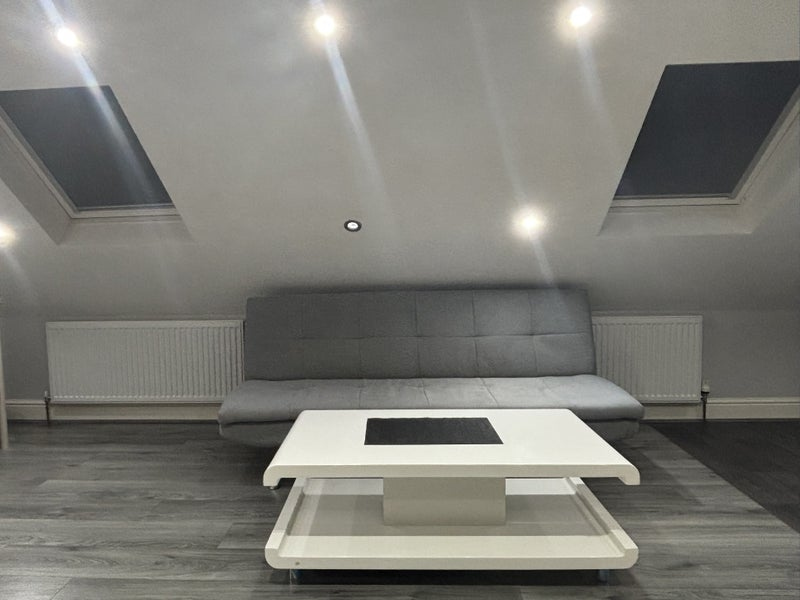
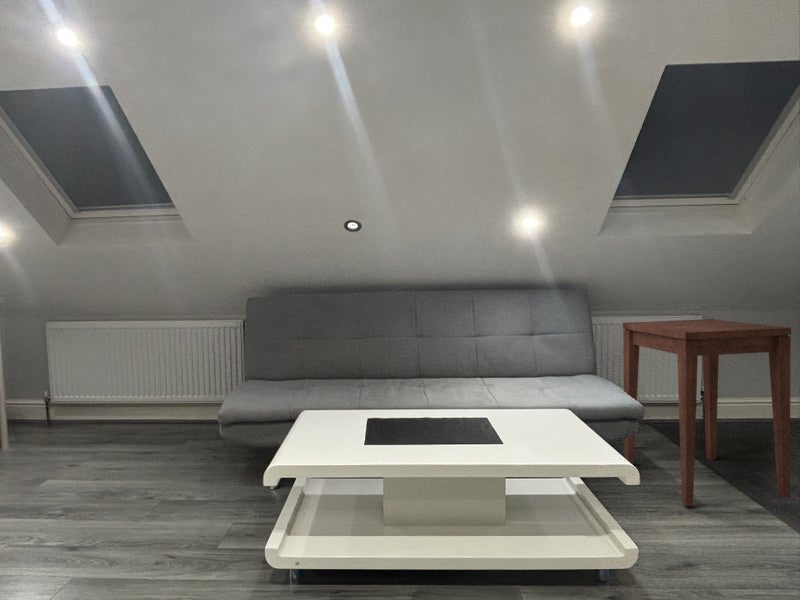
+ side table [622,318,792,507]
